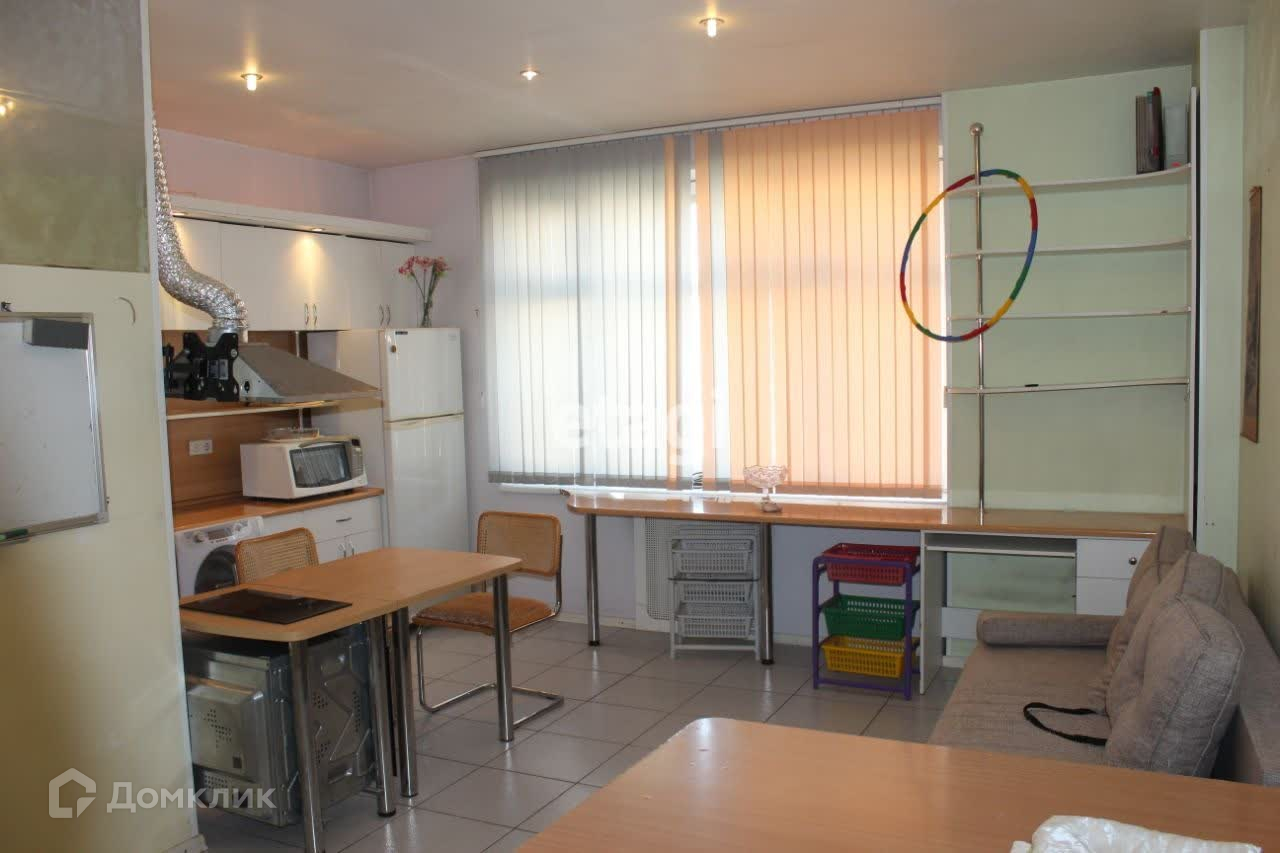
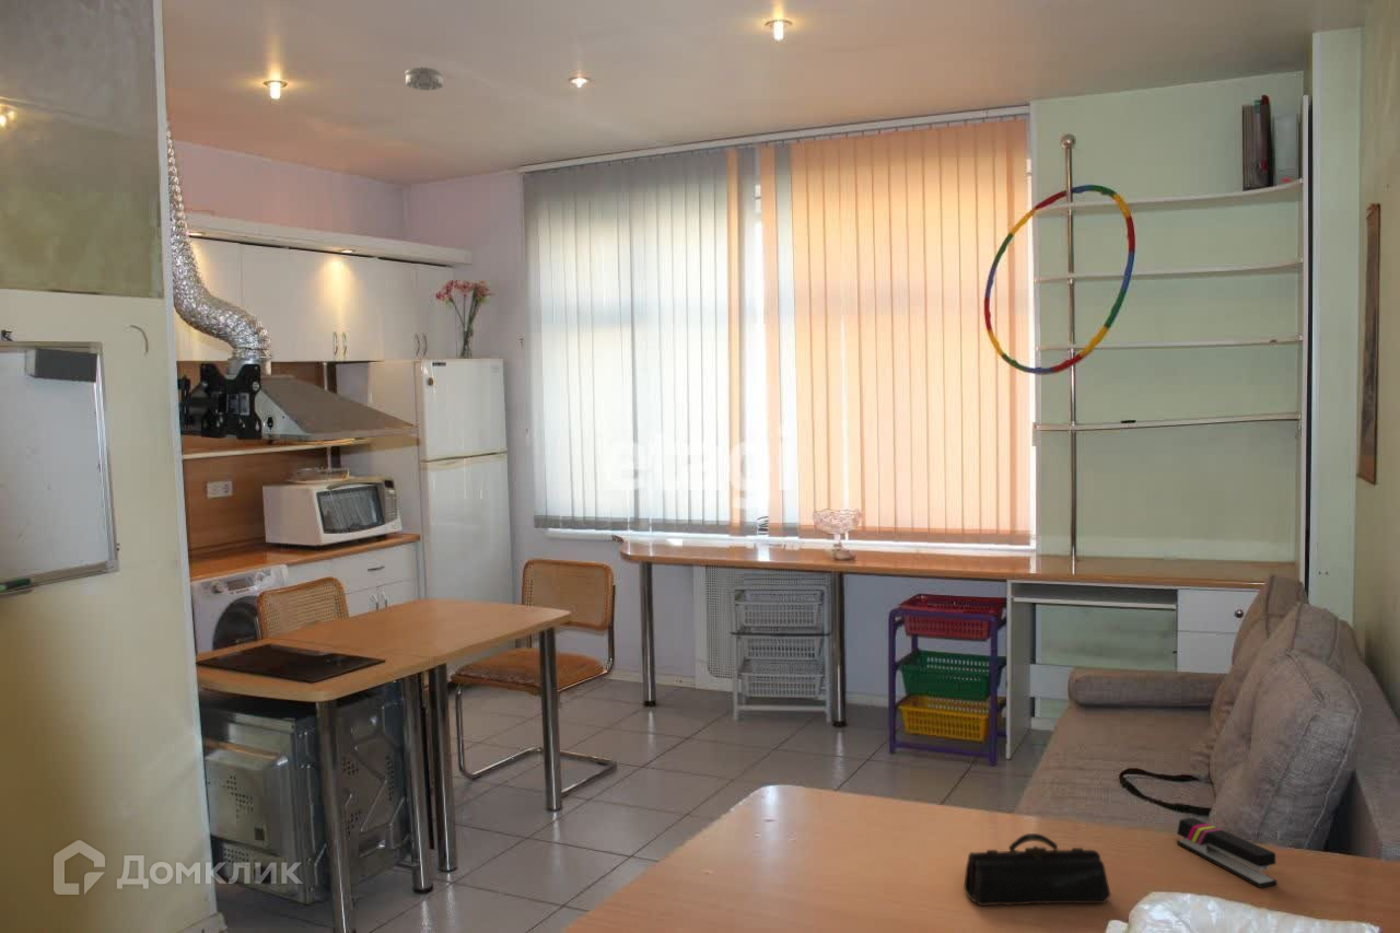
+ smoke detector [405,67,444,91]
+ stapler [1176,817,1278,888]
+ pencil case [962,832,1112,907]
